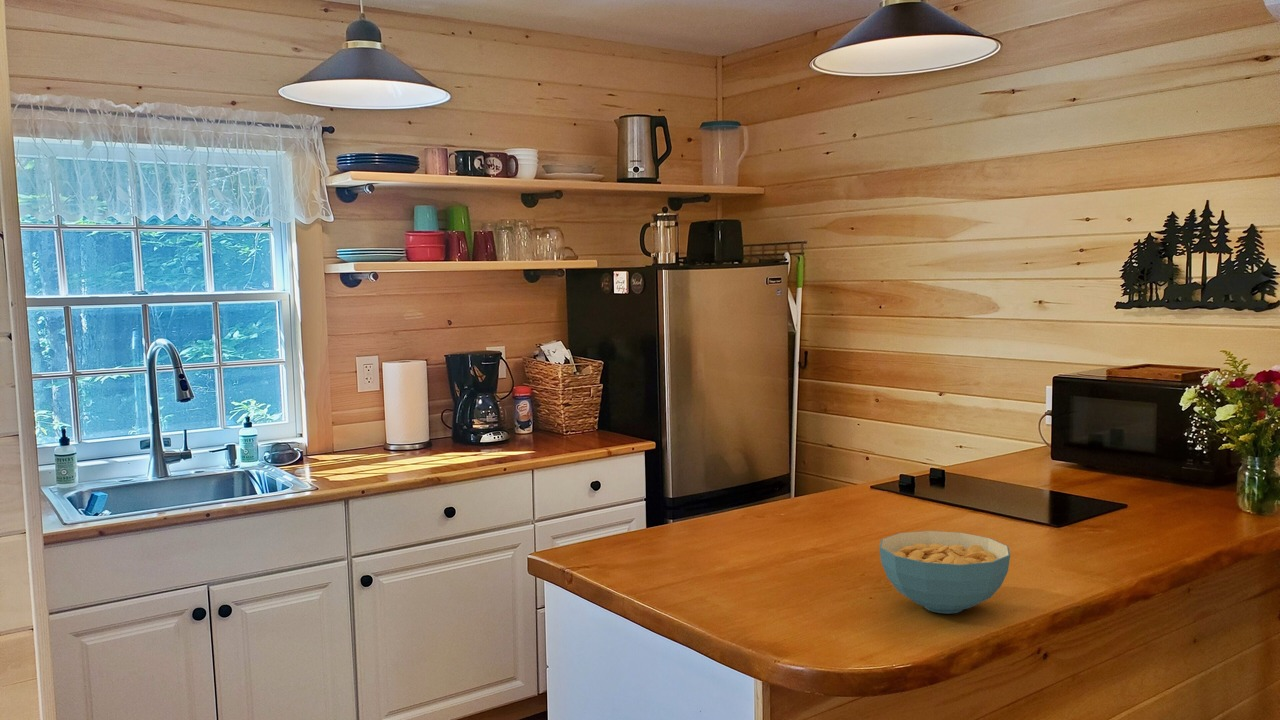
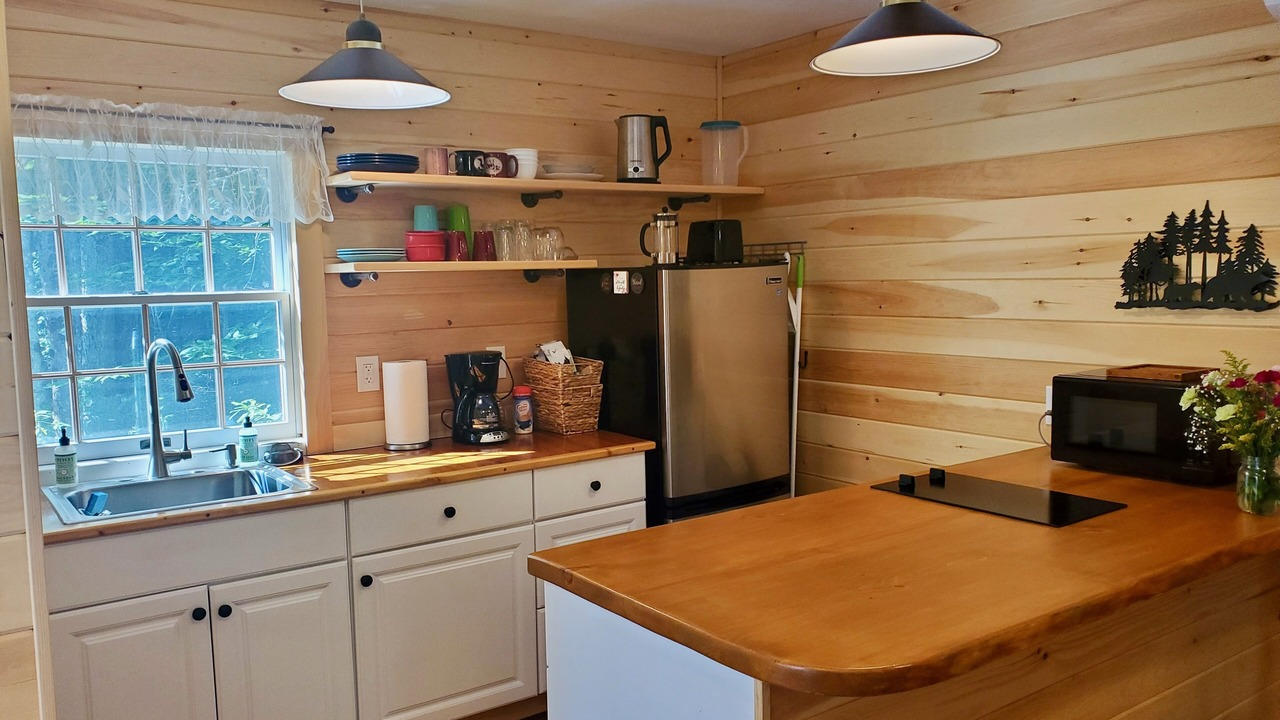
- cereal bowl [878,530,1011,615]
